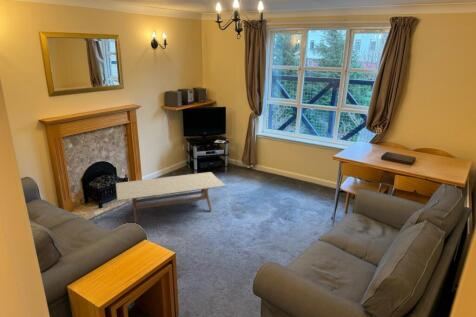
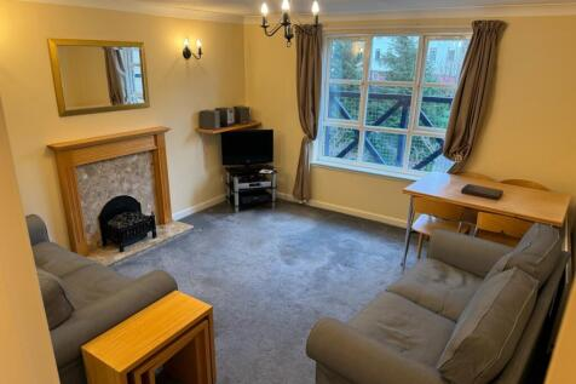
- coffee table [115,171,226,224]
